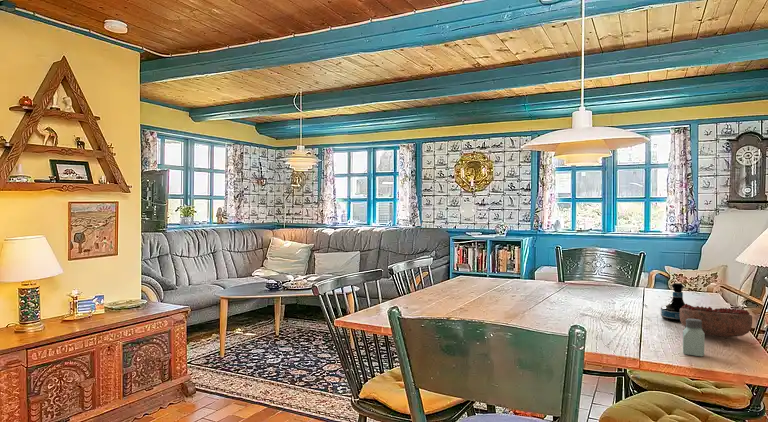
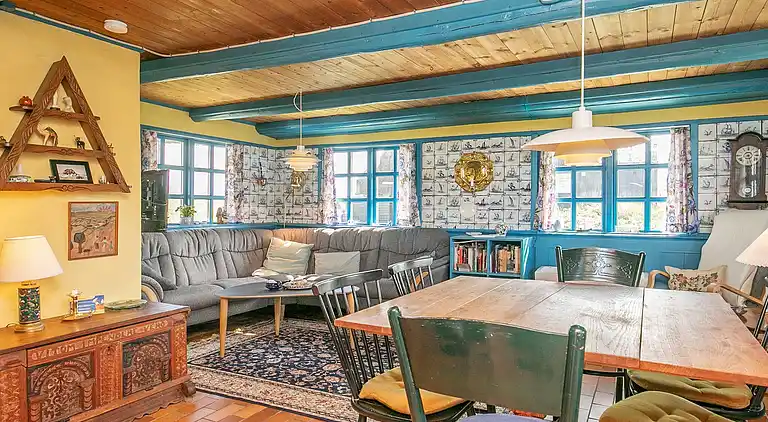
- decorative bowl [680,303,753,338]
- saltshaker [682,319,706,358]
- tequila bottle [660,282,686,323]
